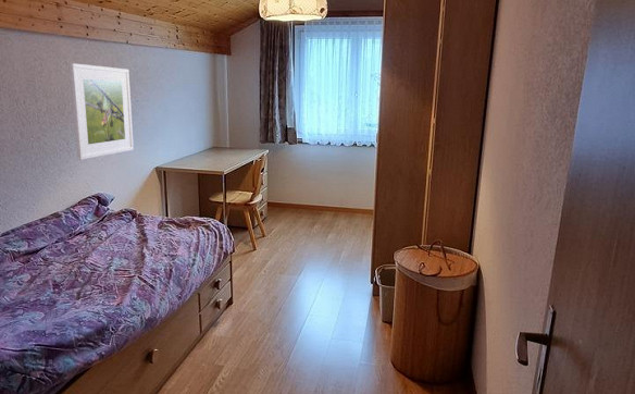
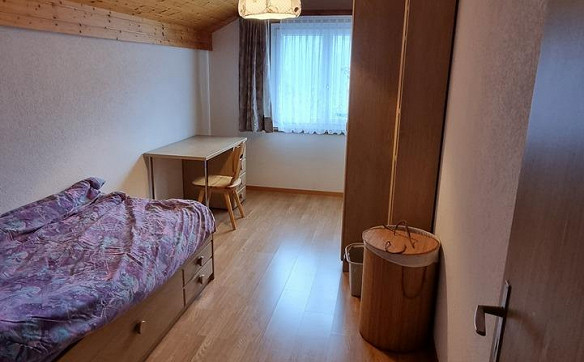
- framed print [69,62,135,161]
